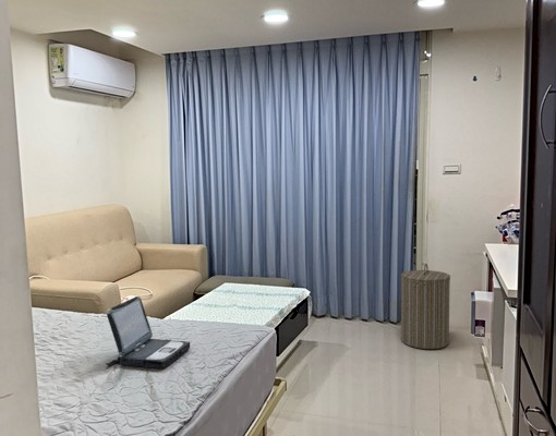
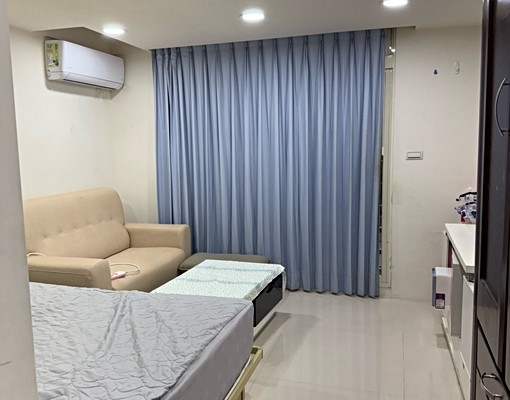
- laptop [105,295,191,370]
- laundry hamper [400,263,451,350]
